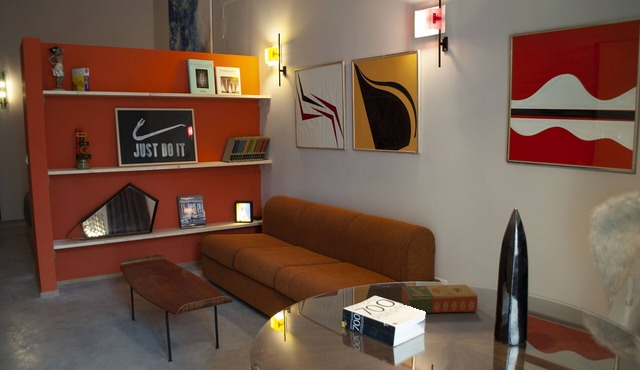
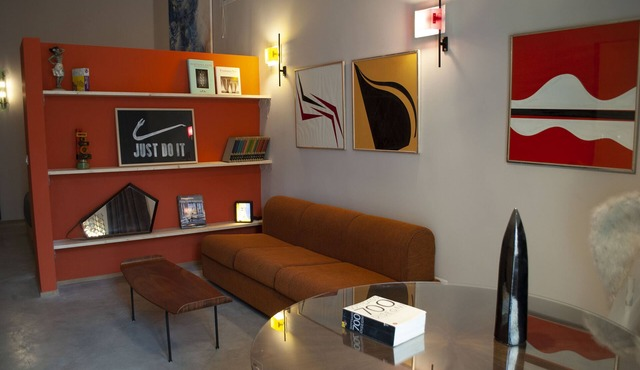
- book [401,284,479,314]
